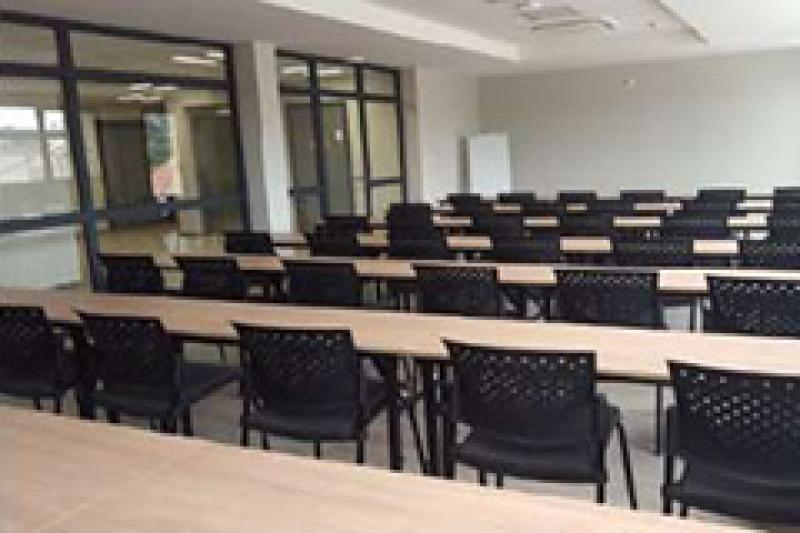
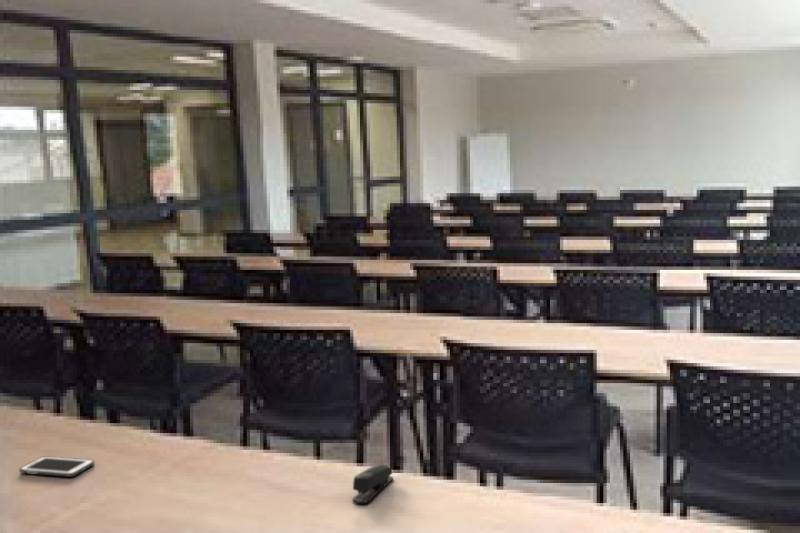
+ stapler [351,464,394,504]
+ cell phone [18,456,95,478]
